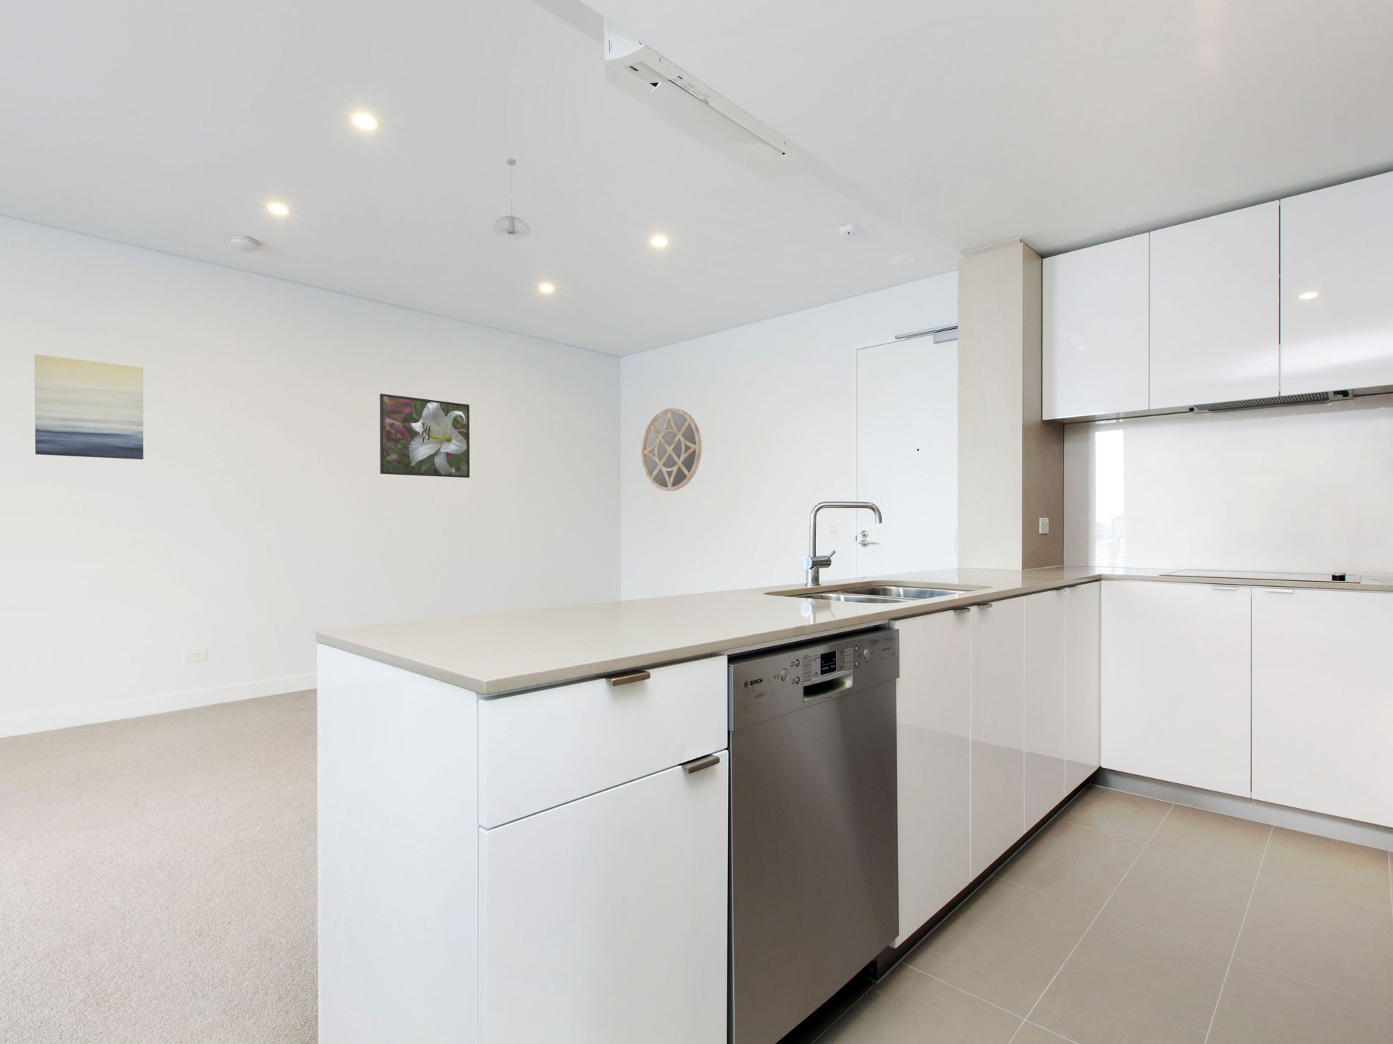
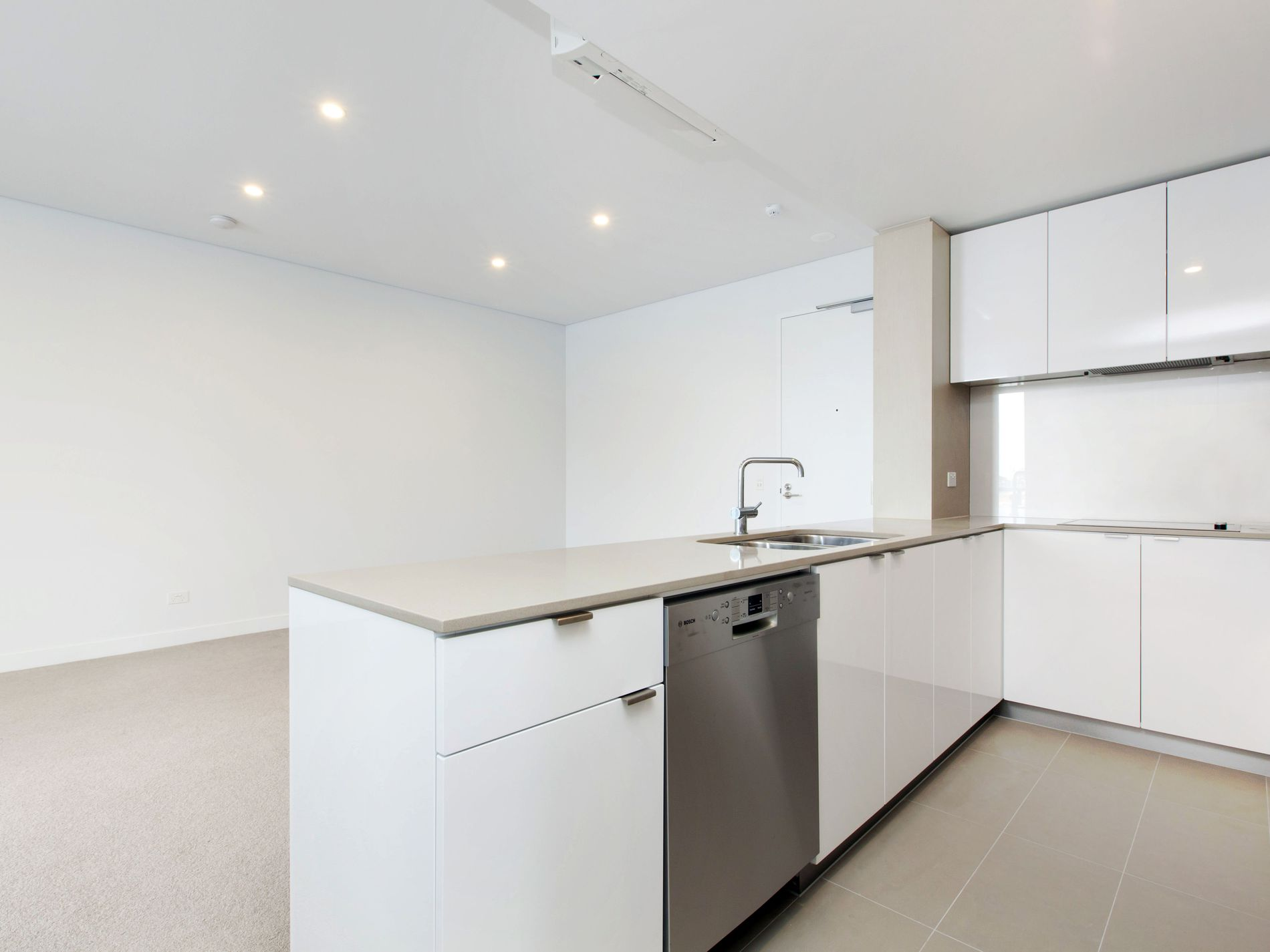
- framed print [380,393,471,478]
- pendant light [492,158,531,239]
- home mirror [641,407,702,491]
- wall art [34,354,145,461]
